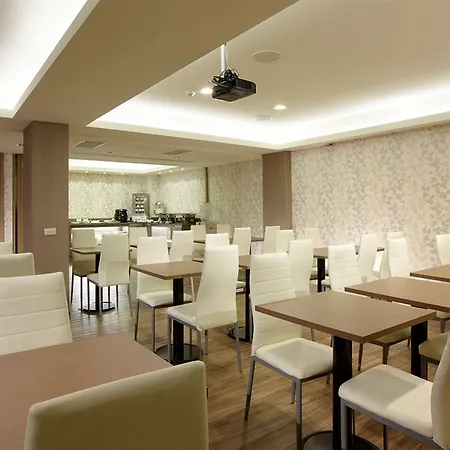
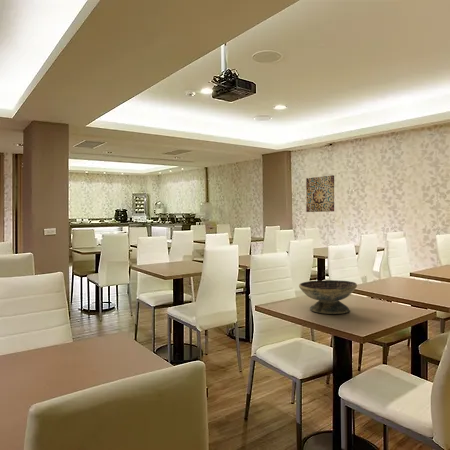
+ decorative bowl [298,279,358,315]
+ wall art [305,174,335,213]
